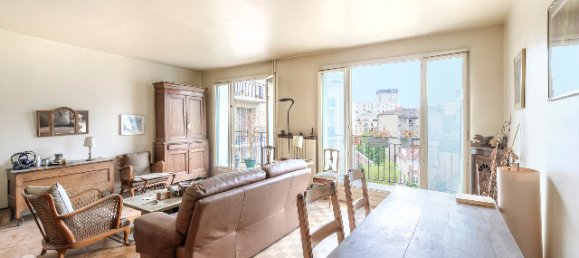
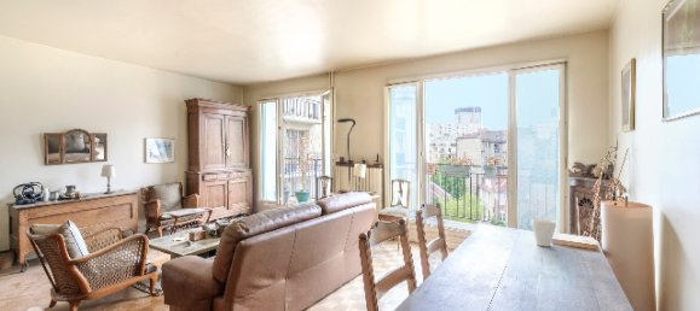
+ cup [530,217,557,247]
